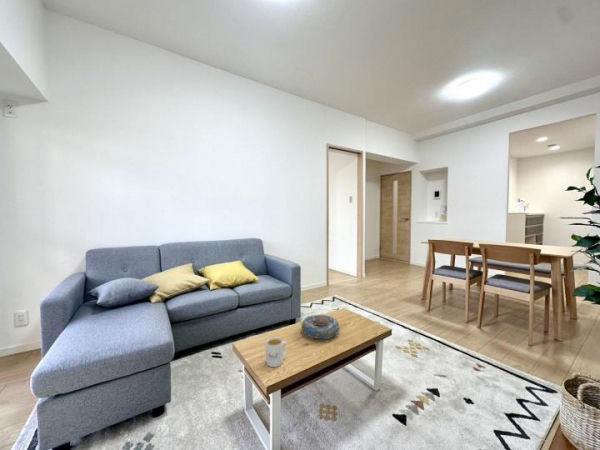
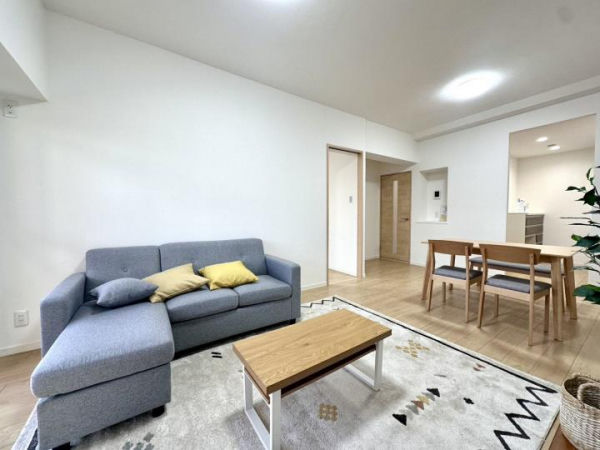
- mug [265,336,289,368]
- decorative bowl [300,313,341,341]
